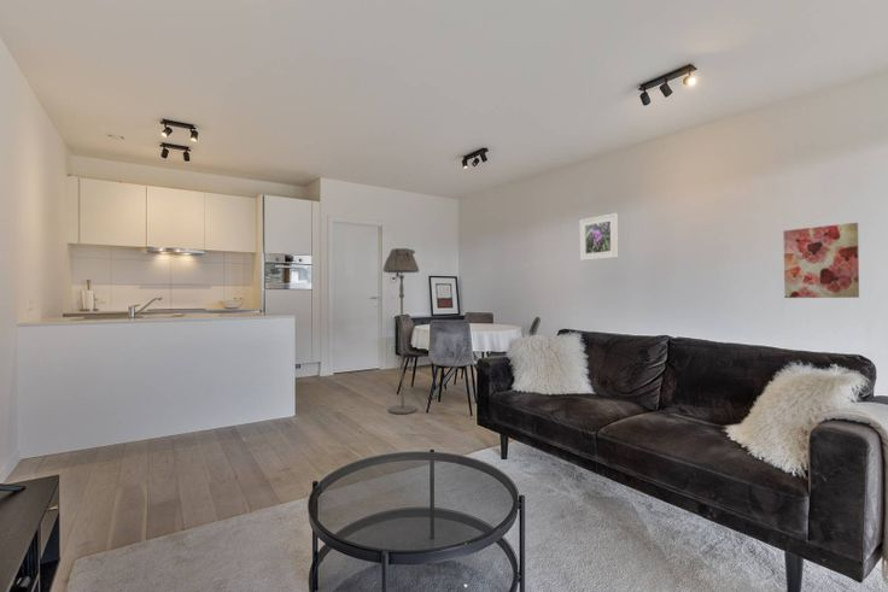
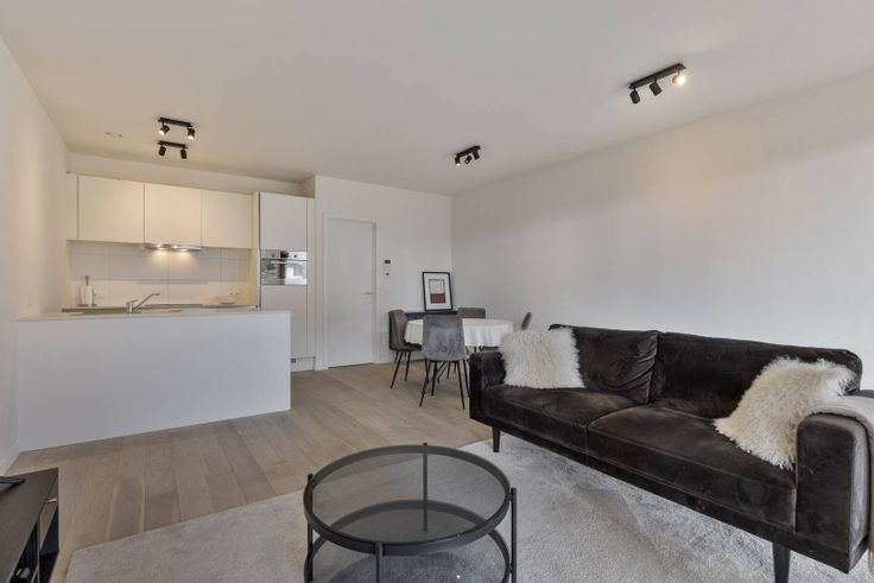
- floor lamp [382,247,420,415]
- wall art [783,222,860,299]
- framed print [578,212,619,262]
